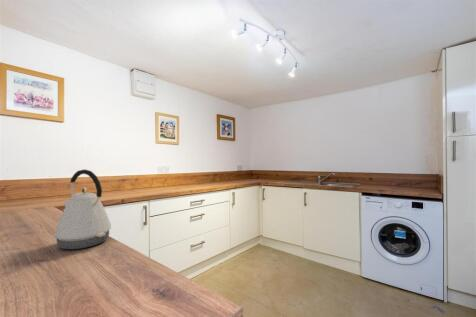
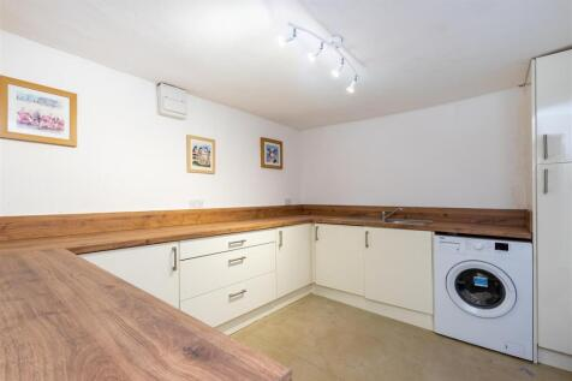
- kettle [53,168,112,250]
